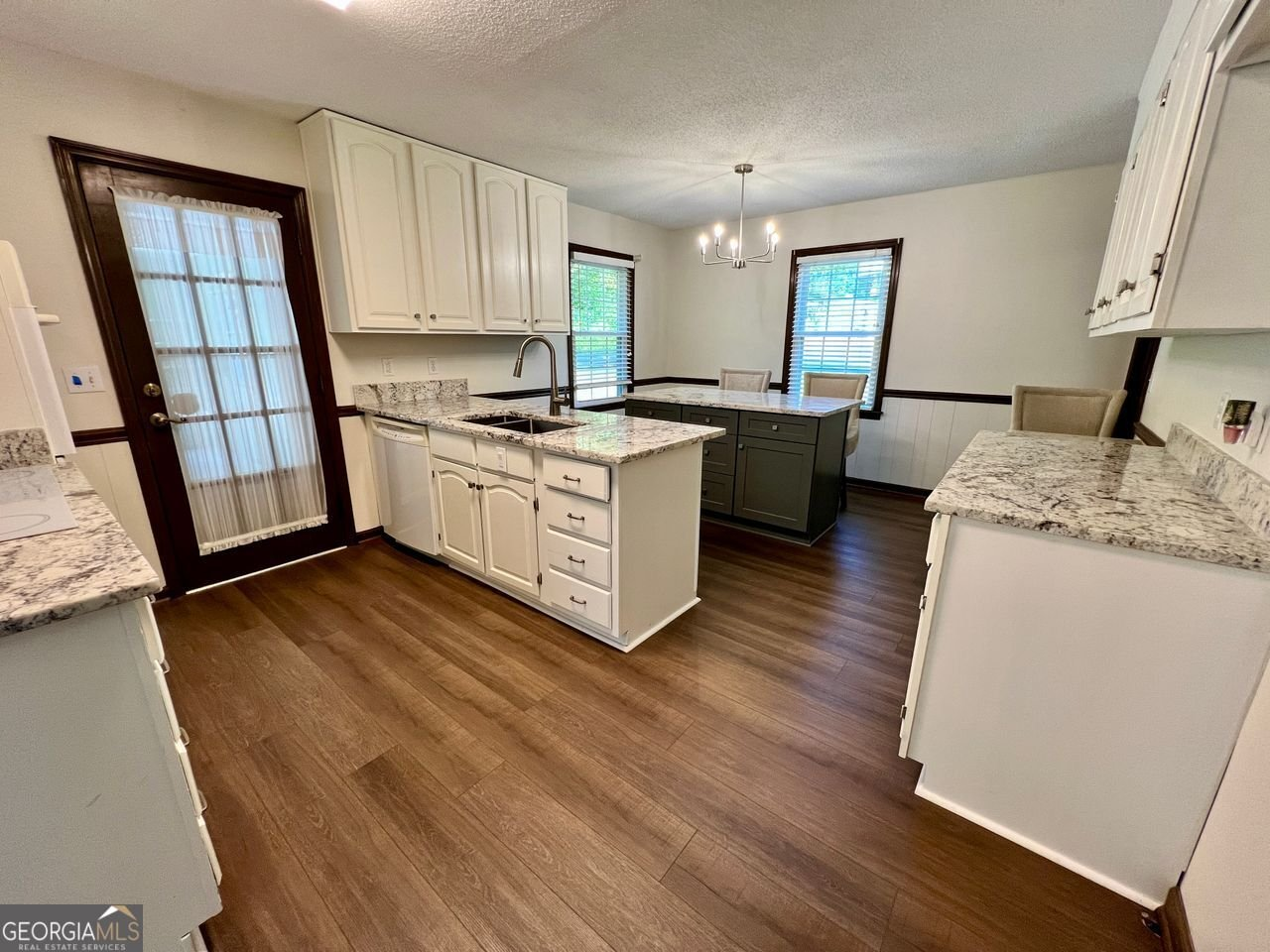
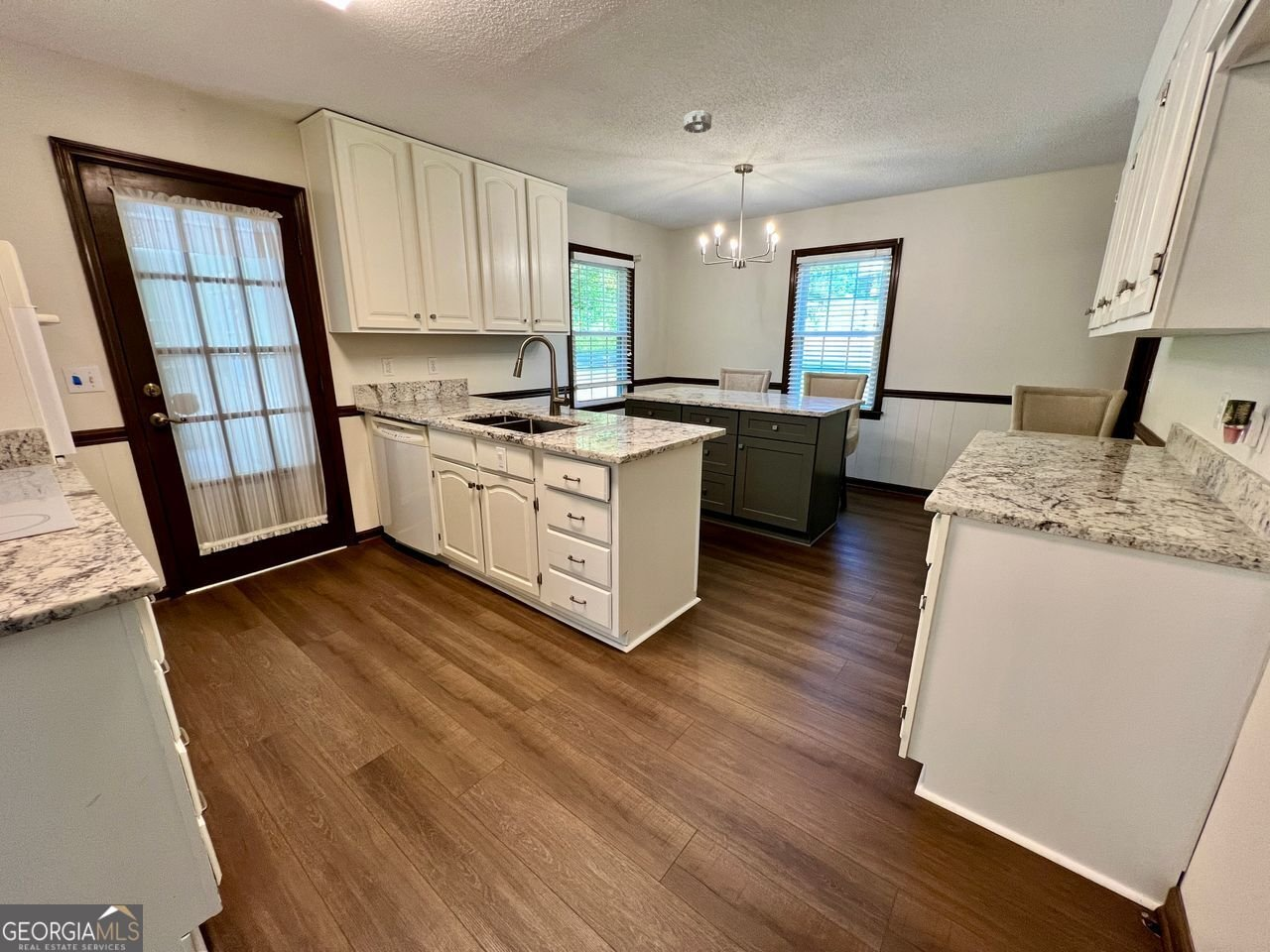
+ smoke detector [683,109,712,134]
